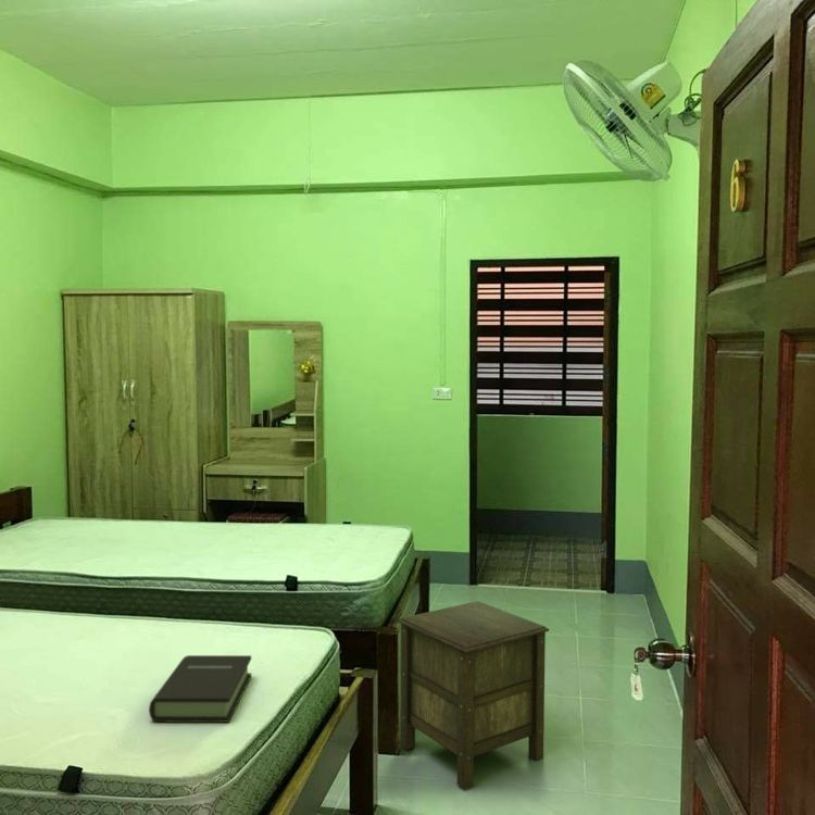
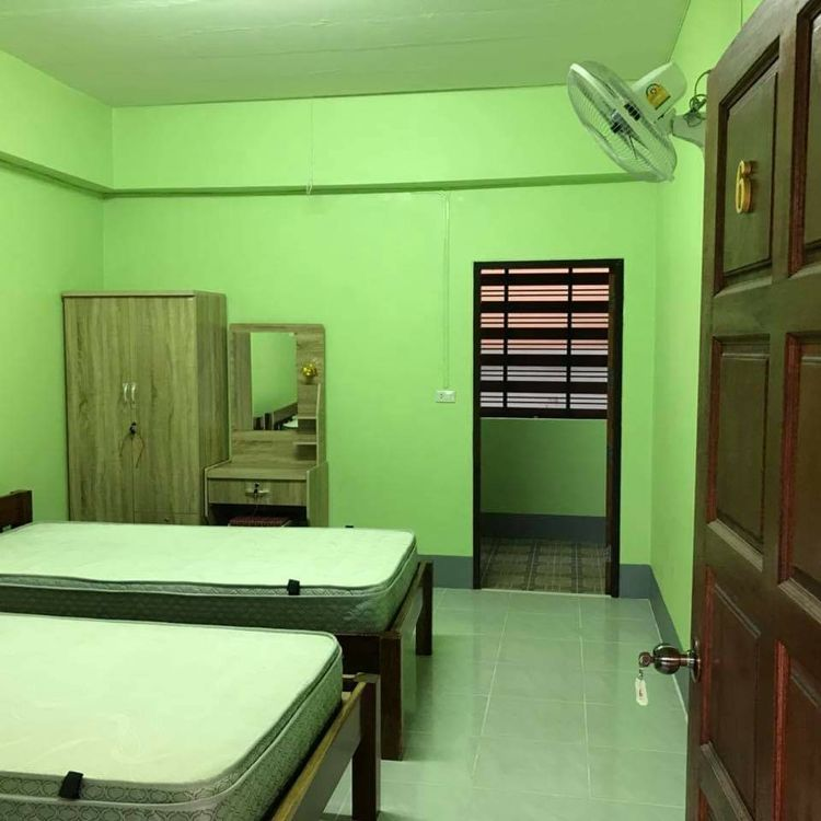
- book [148,654,252,724]
- nightstand [397,600,550,790]
